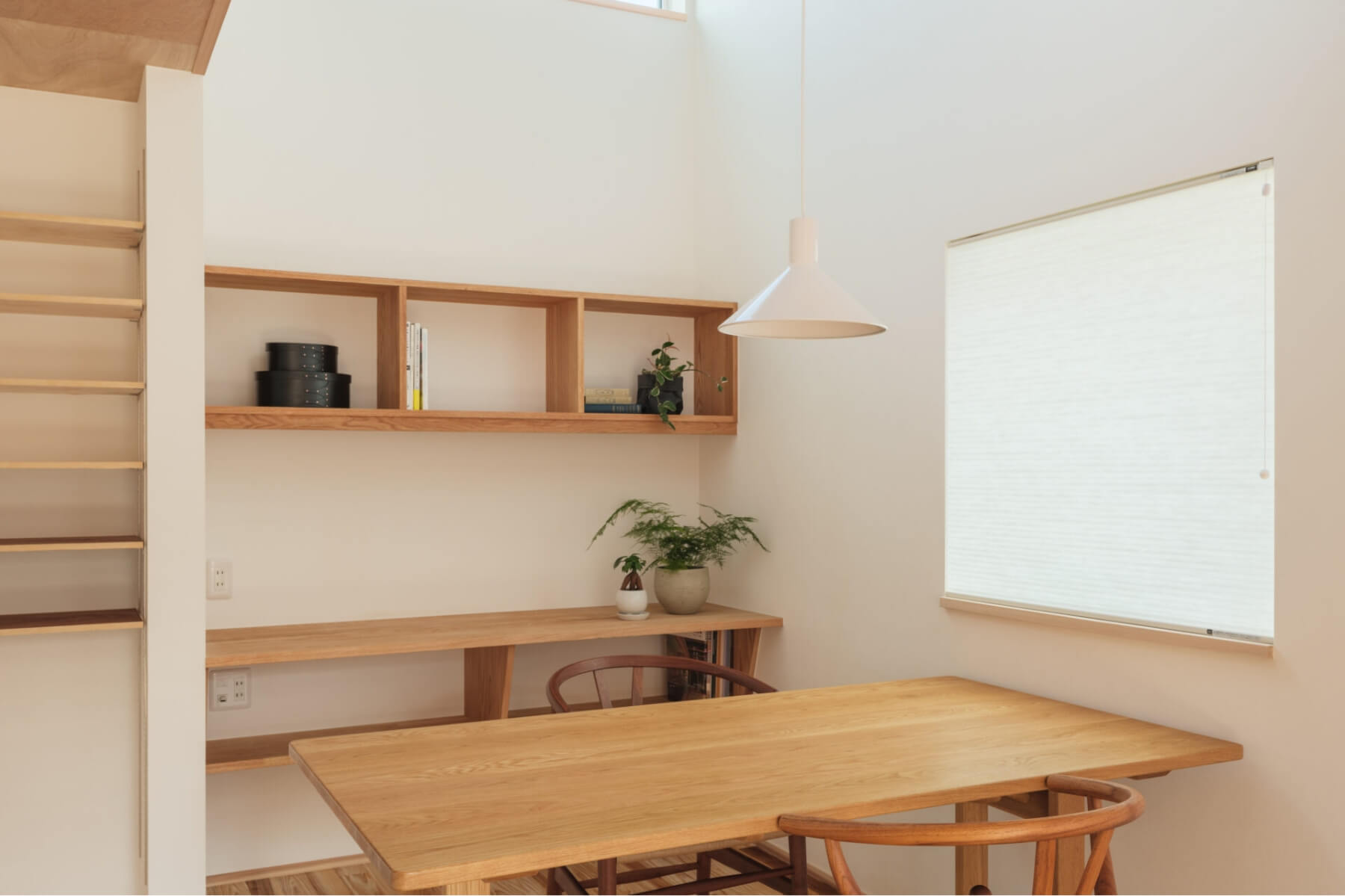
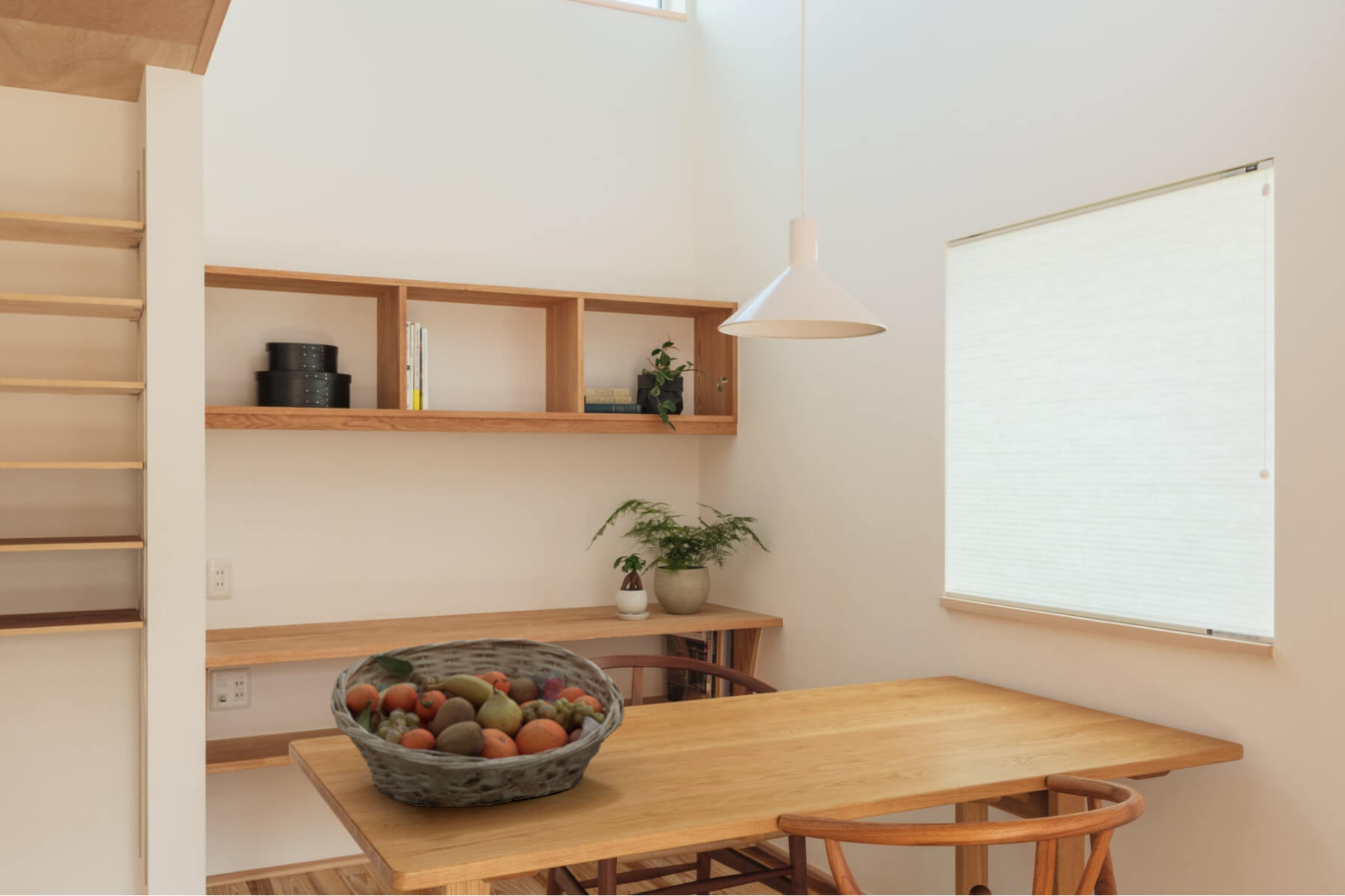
+ fruit basket [330,637,625,809]
